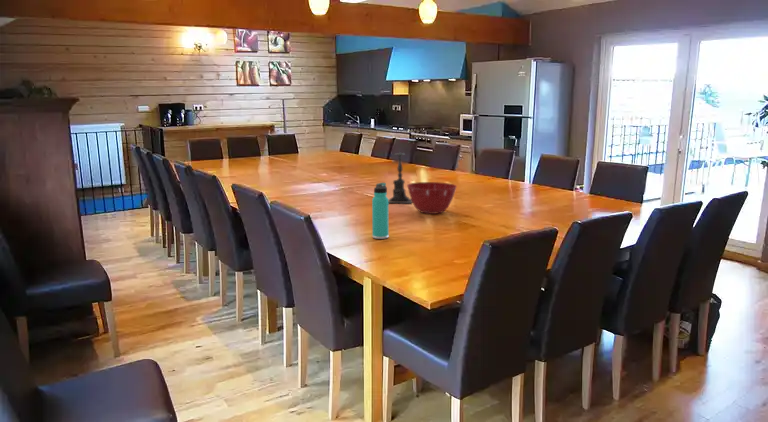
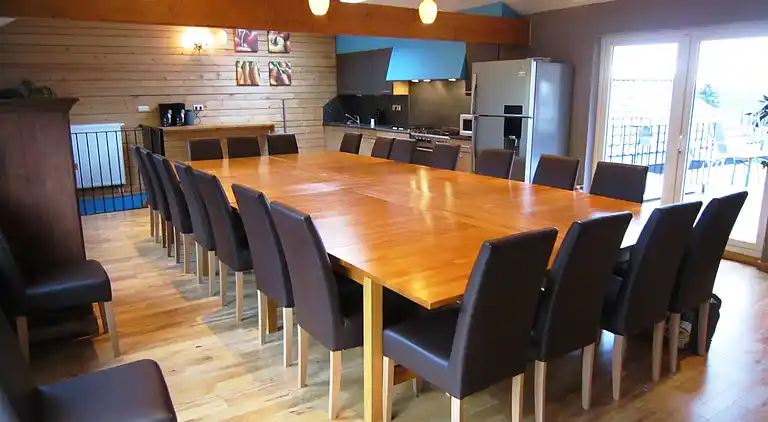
- mixing bowl [406,181,458,215]
- candle holder [388,149,413,204]
- thermos bottle [371,182,390,240]
